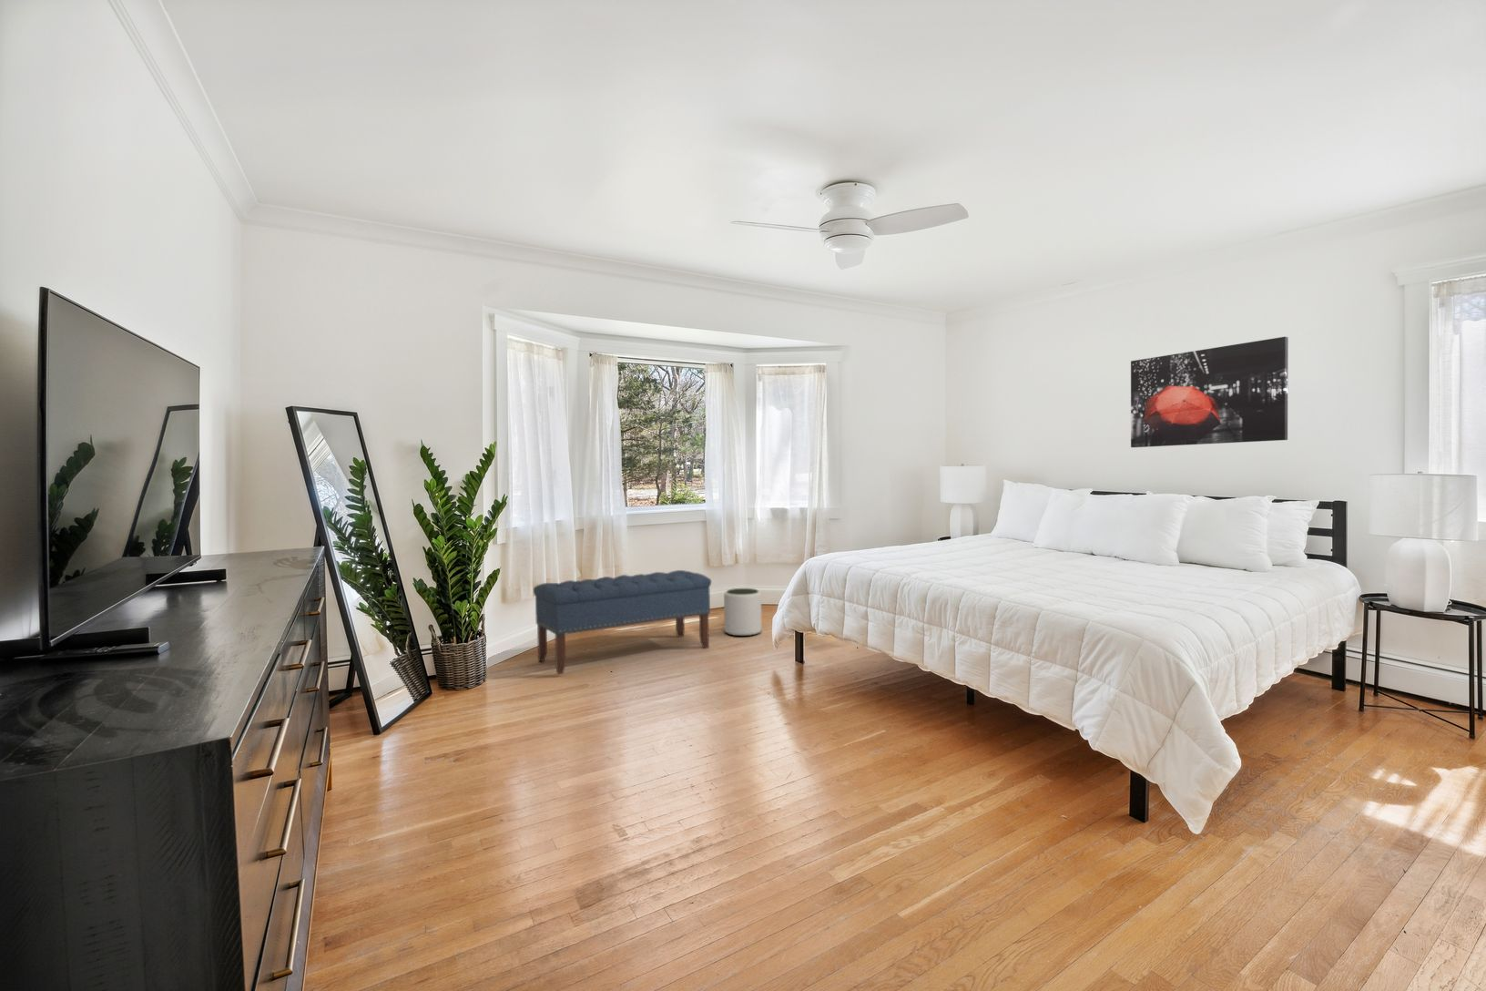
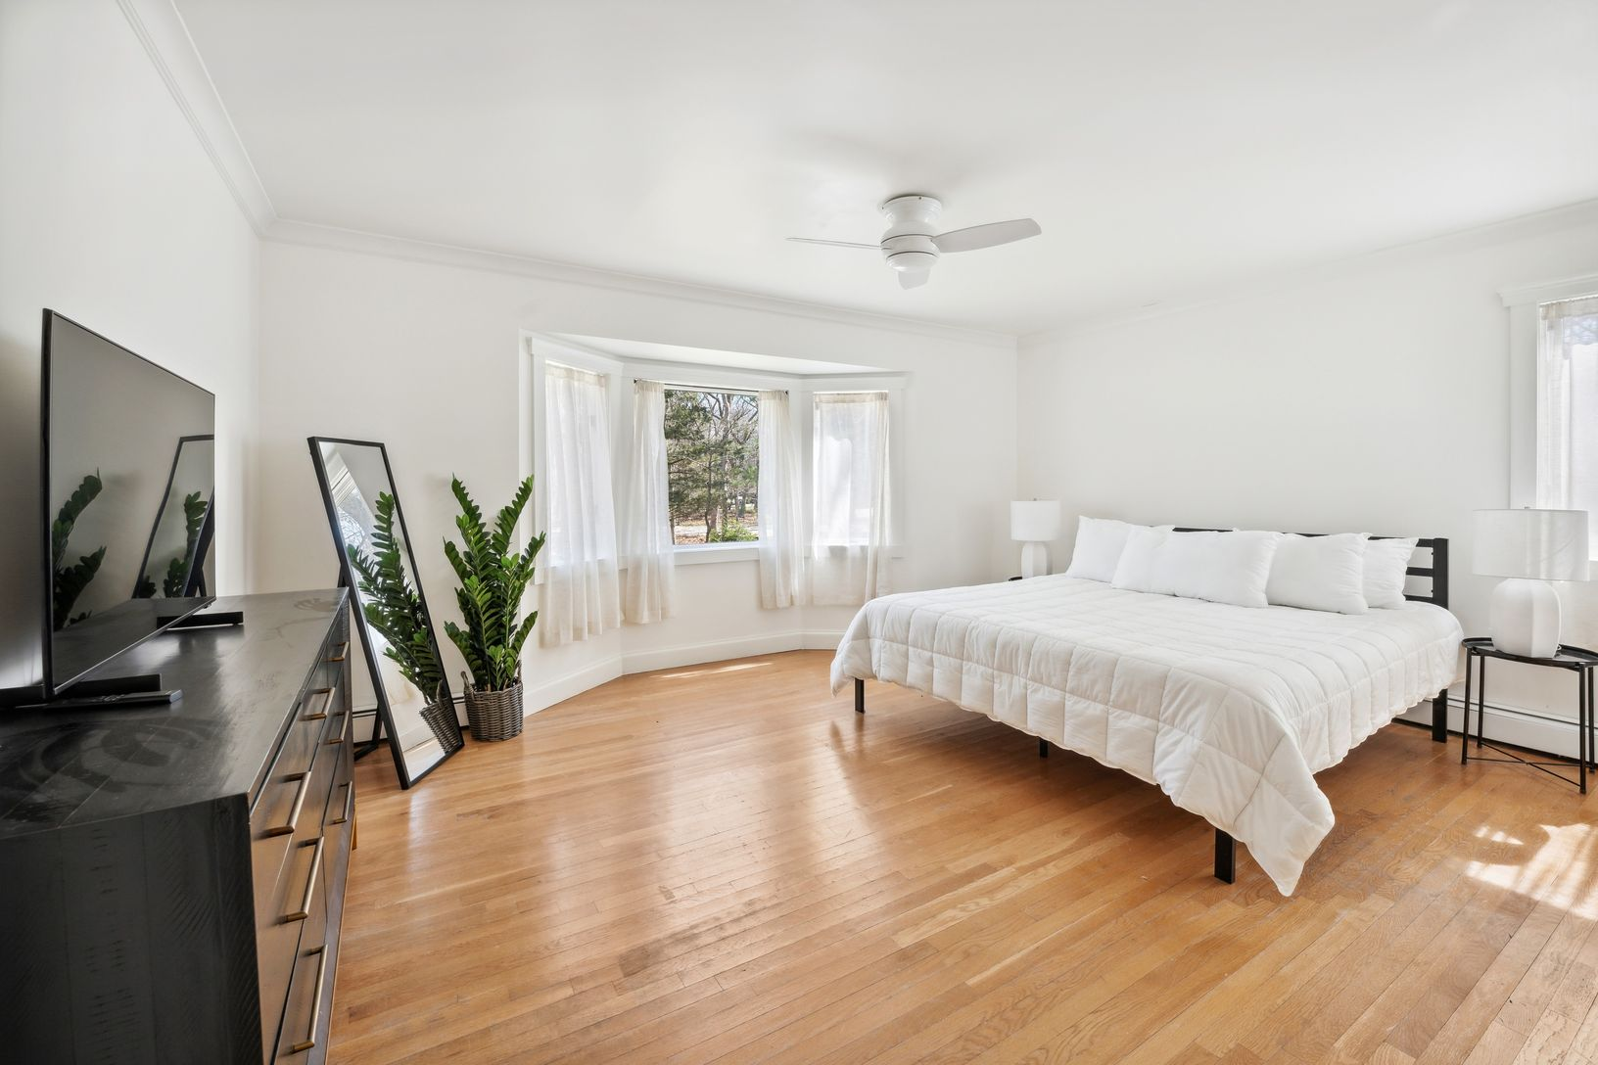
- bench [533,570,712,675]
- wall art [1130,336,1289,448]
- plant pot [723,587,762,637]
